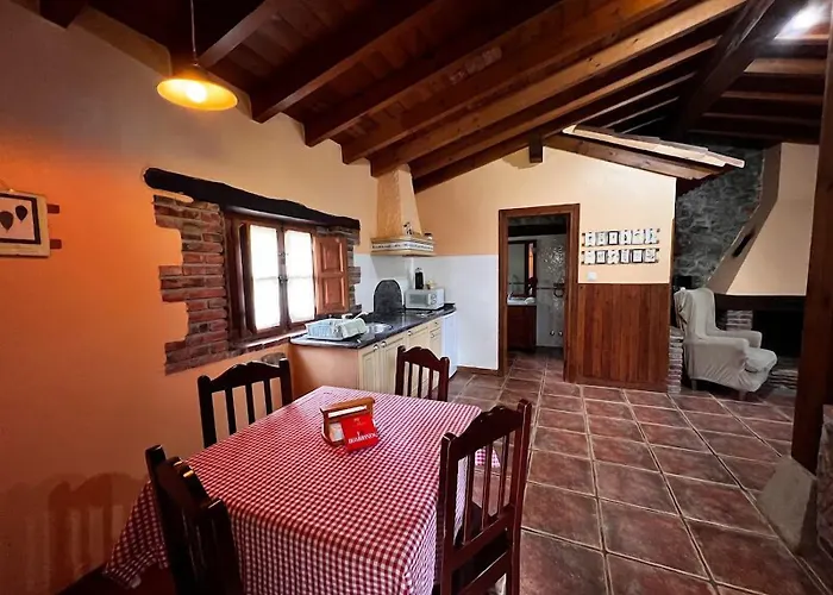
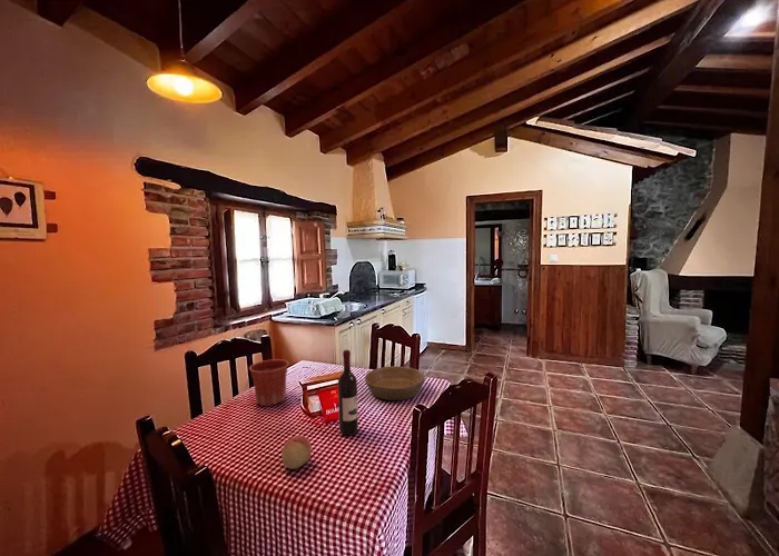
+ flower pot [248,358,289,407]
+ fruit [280,435,313,470]
+ wine bottle [337,349,359,437]
+ bowl [364,365,426,401]
